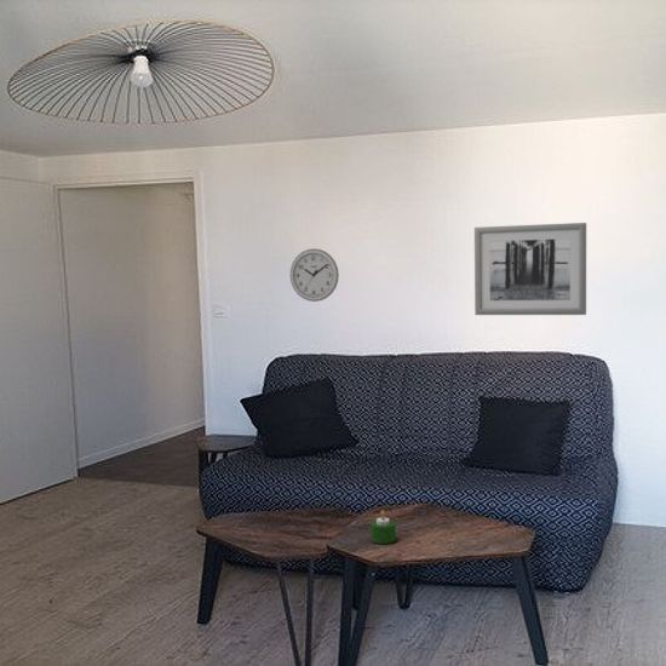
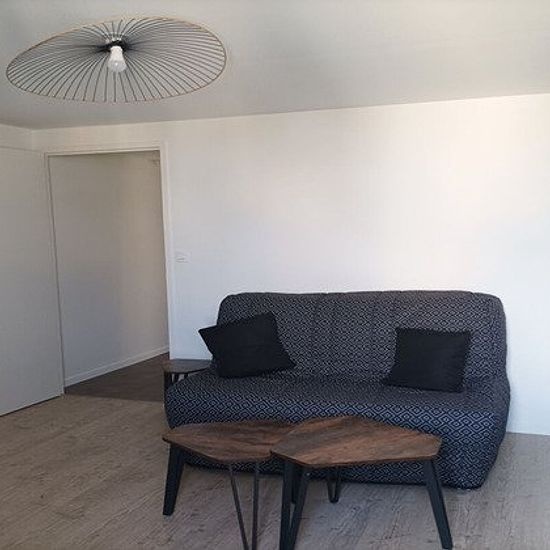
- wall art [473,222,587,316]
- wall clock [289,247,340,303]
- candle [369,509,397,545]
